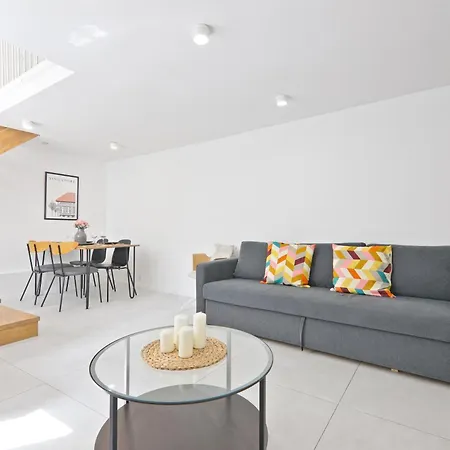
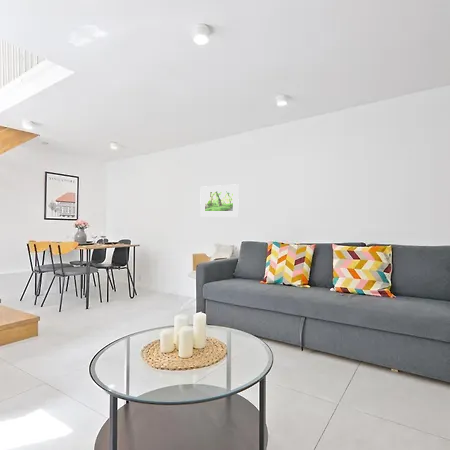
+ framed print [199,183,240,218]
